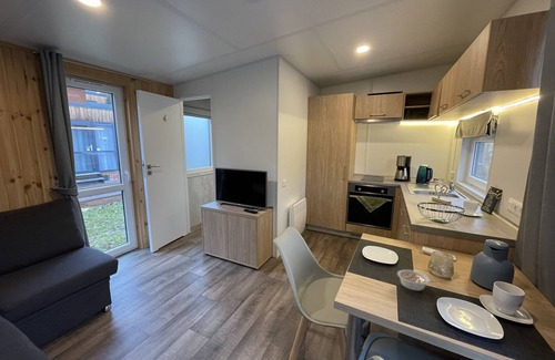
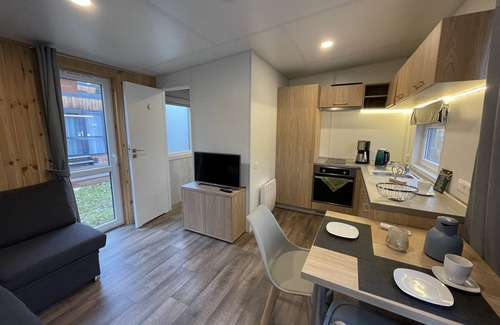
- legume [396,269,437,291]
